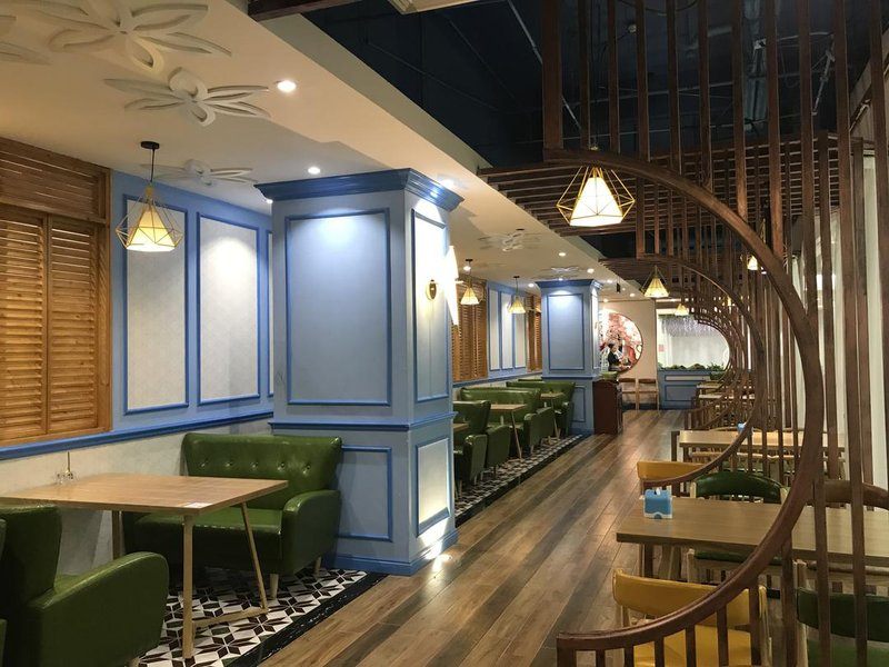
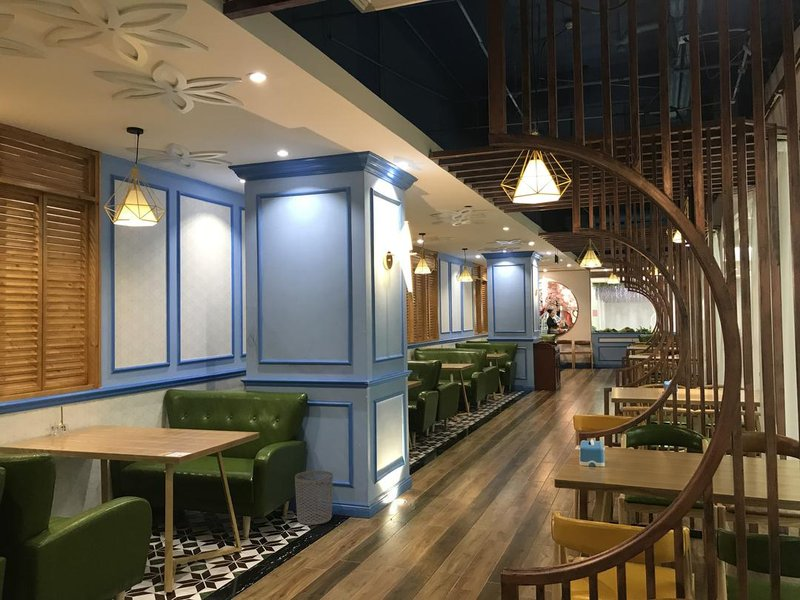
+ waste bin [294,470,334,526]
